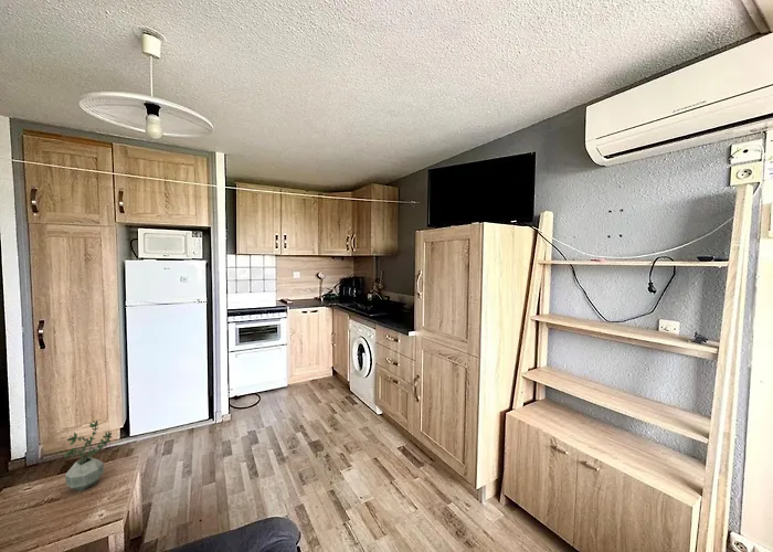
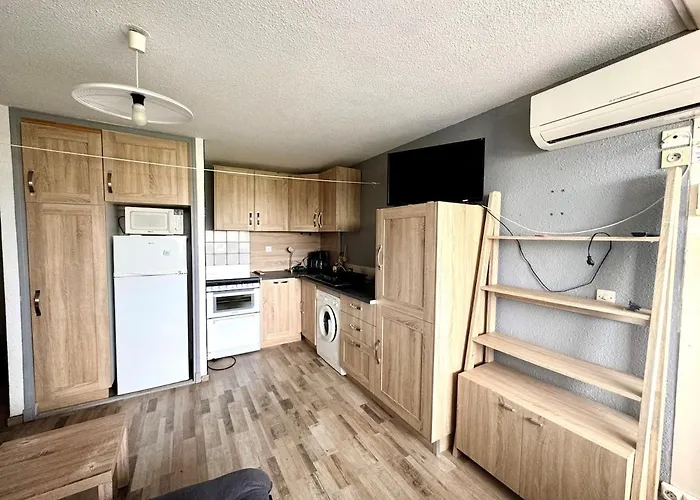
- potted plant [63,420,113,491]
